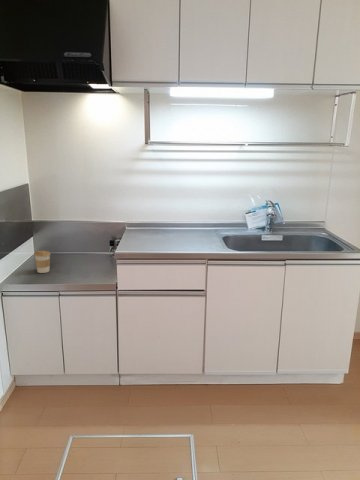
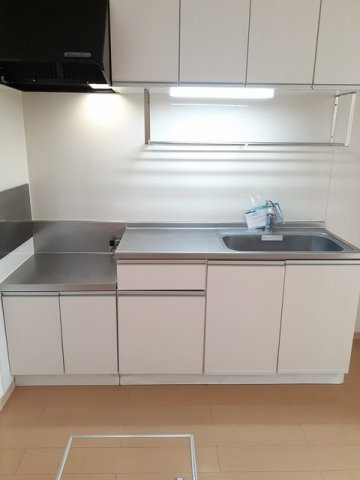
- coffee cup [33,249,51,274]
